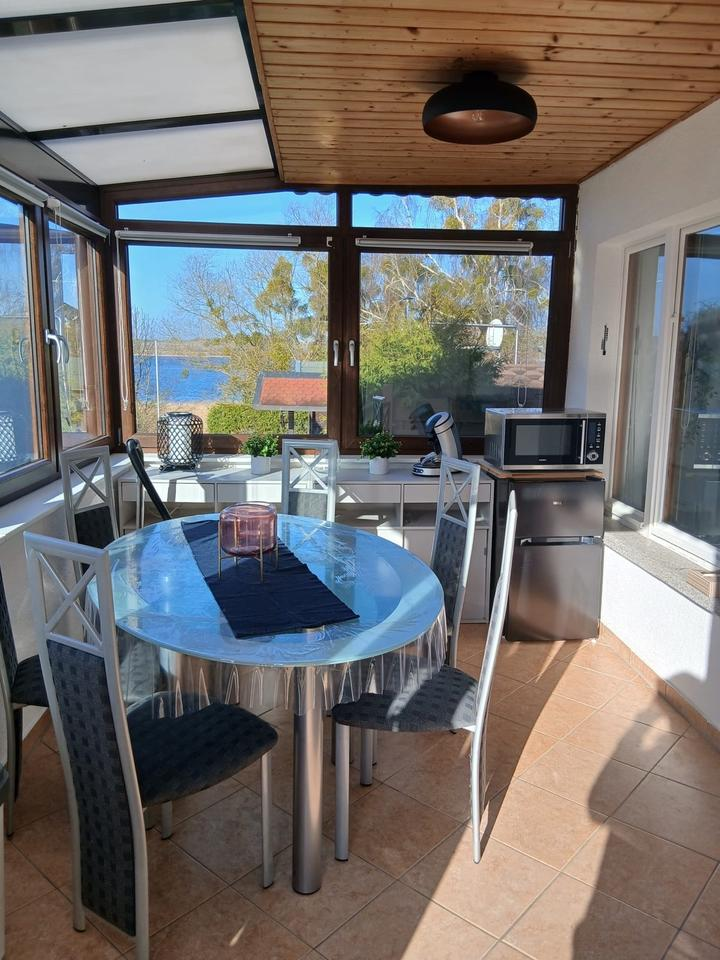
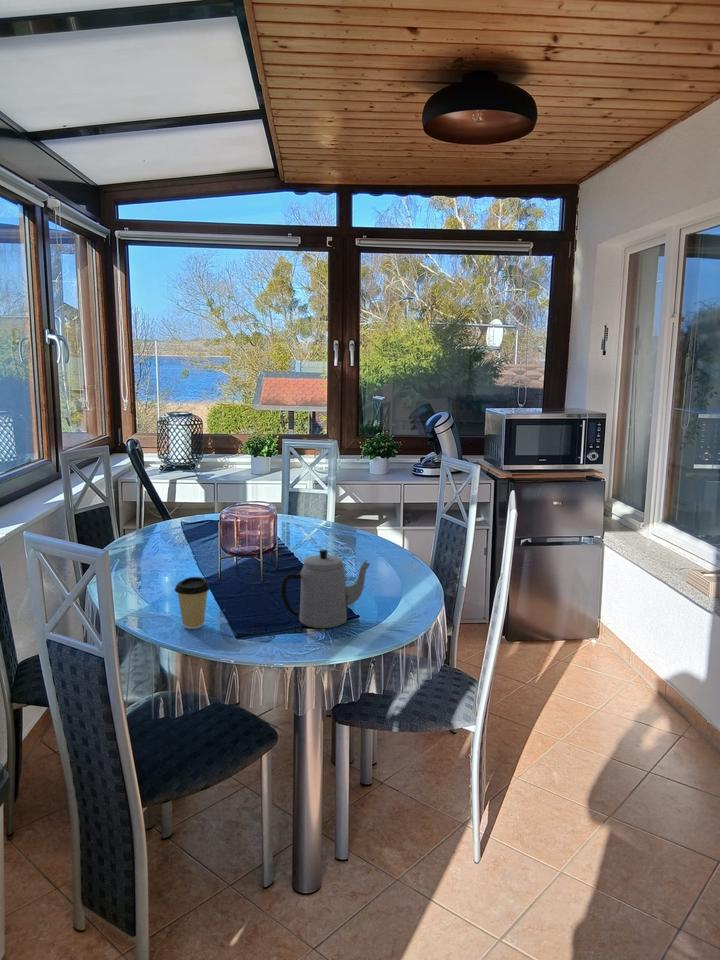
+ teapot [280,549,372,629]
+ coffee cup [174,576,211,630]
